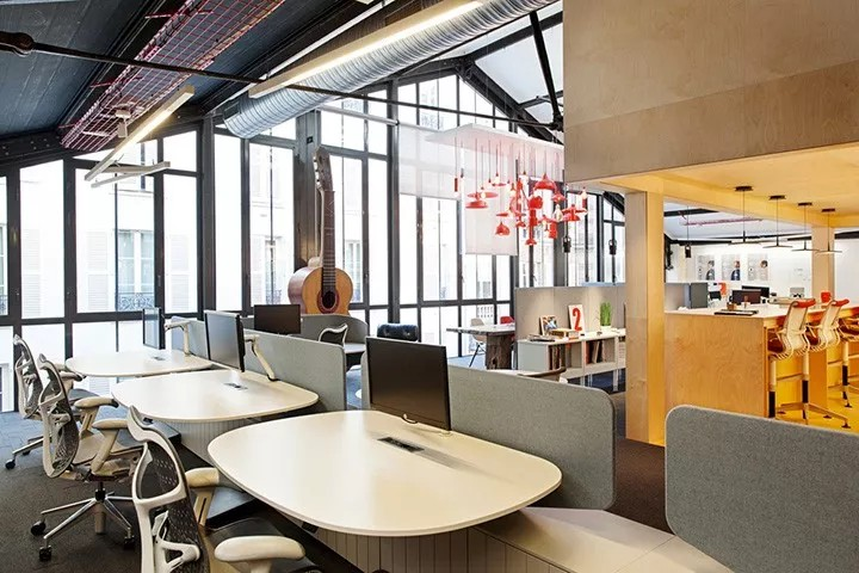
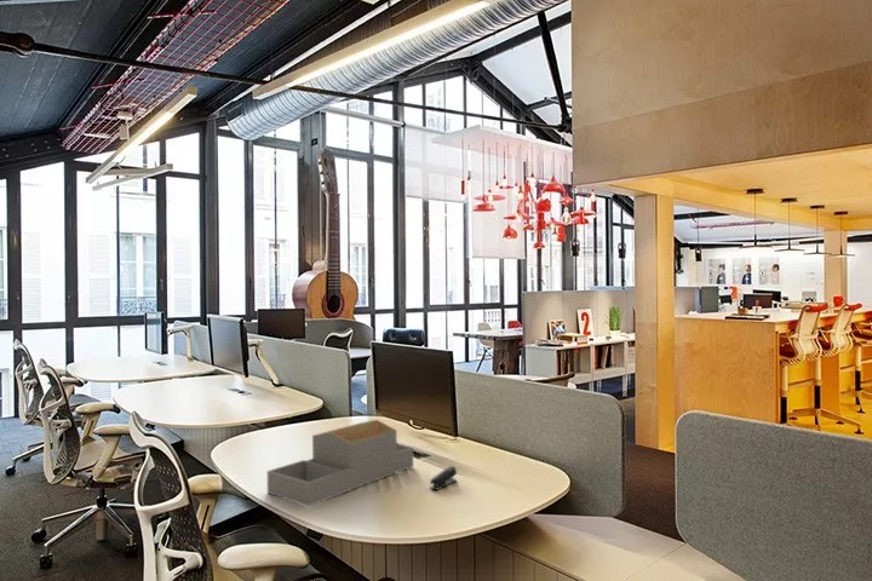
+ stapler [429,465,459,490]
+ architectural model [266,419,414,507]
